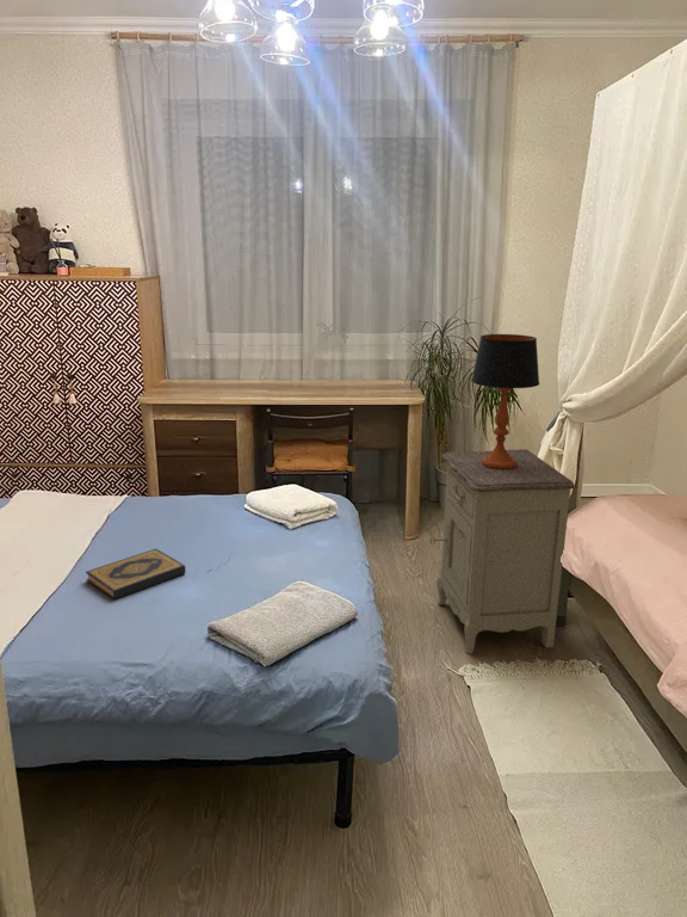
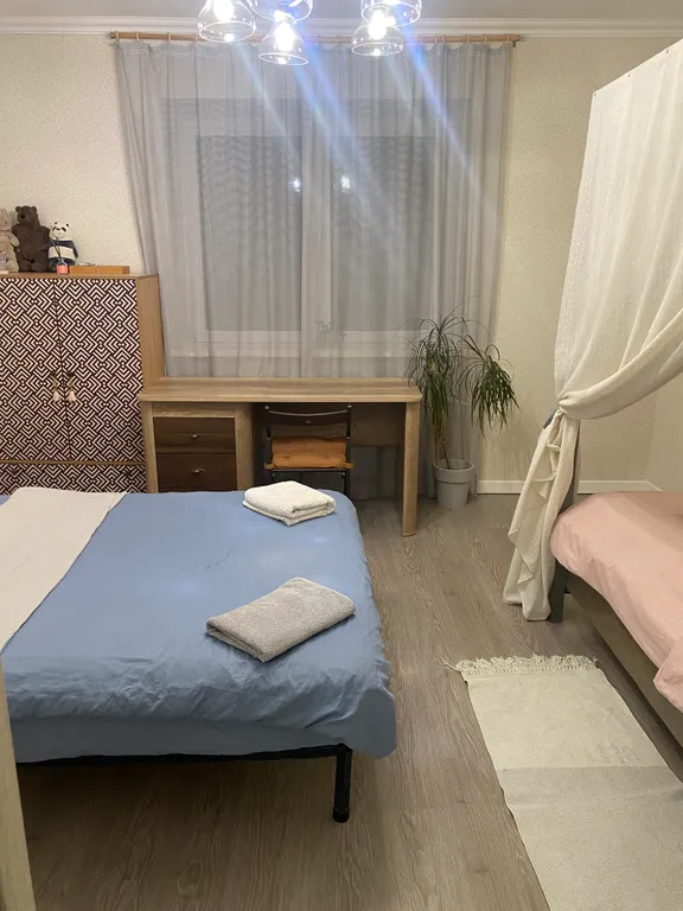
- table lamp [470,333,540,469]
- hardback book [85,548,186,601]
- nightstand [429,448,576,656]
